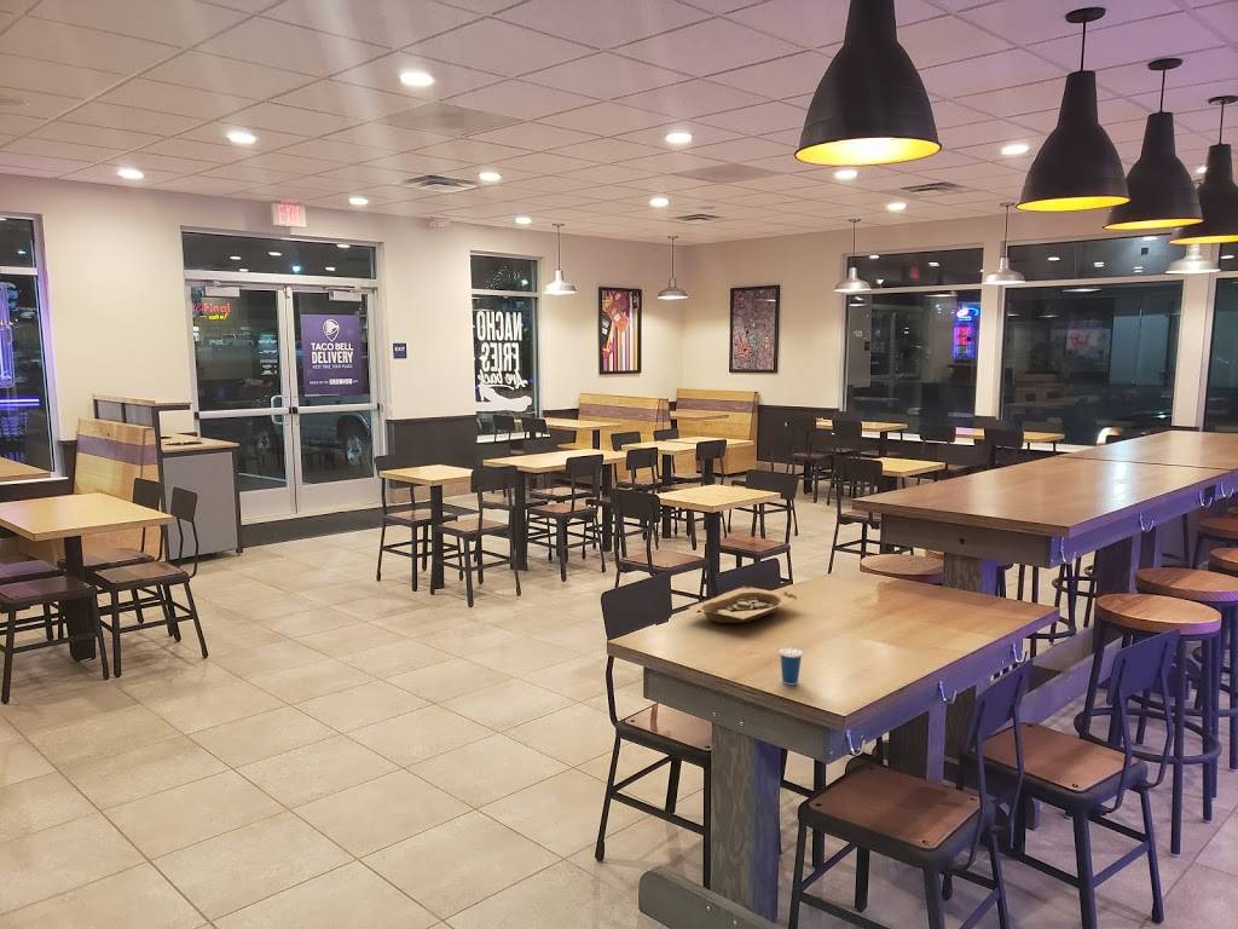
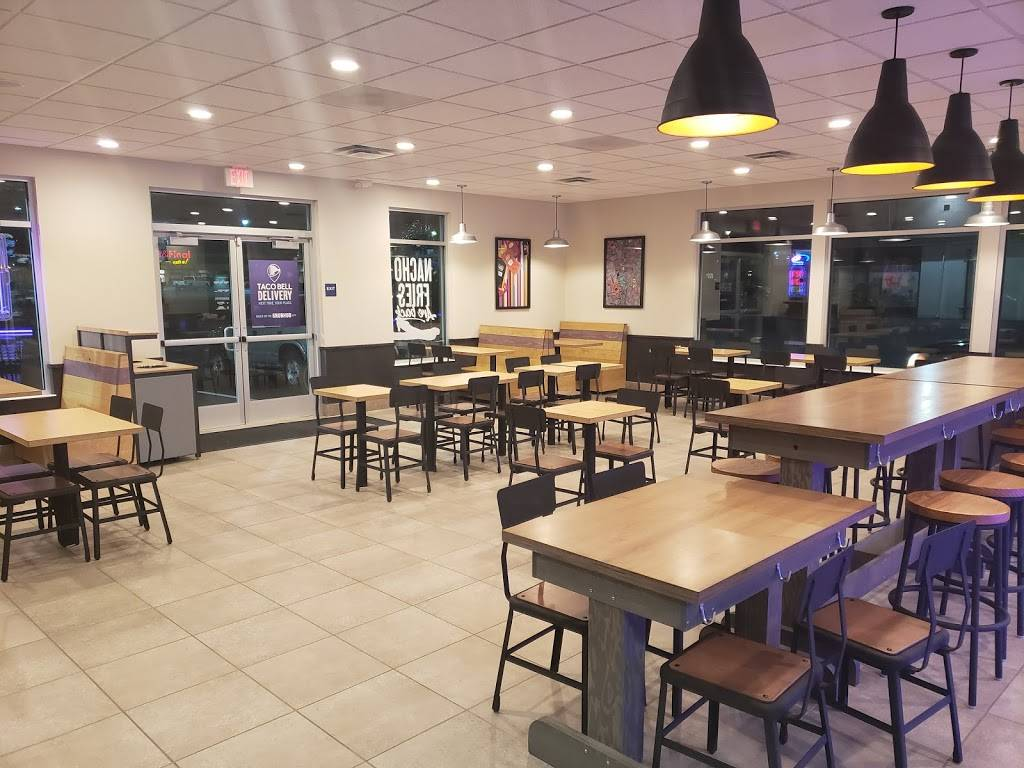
- cup [779,636,804,686]
- takeout container [687,584,798,624]
